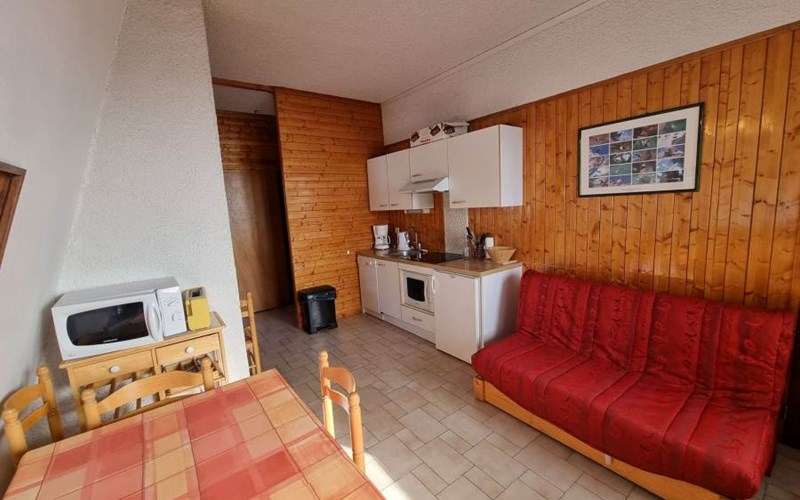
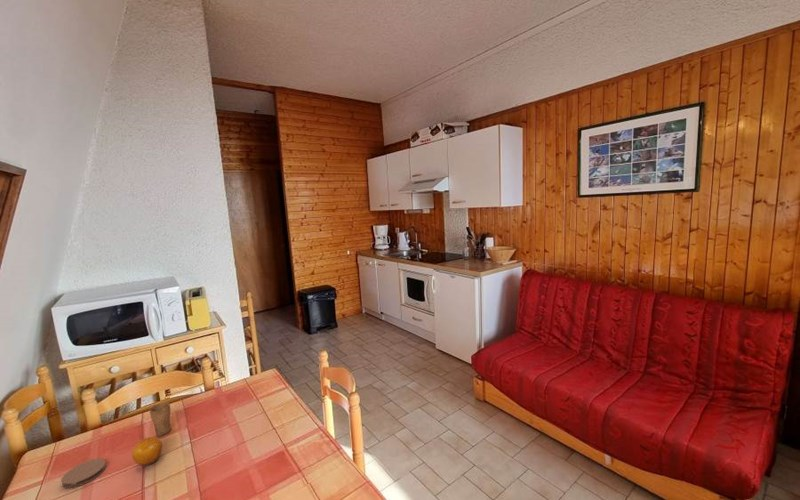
+ coaster [60,458,107,489]
+ cup [149,402,172,437]
+ fruit [131,436,163,467]
